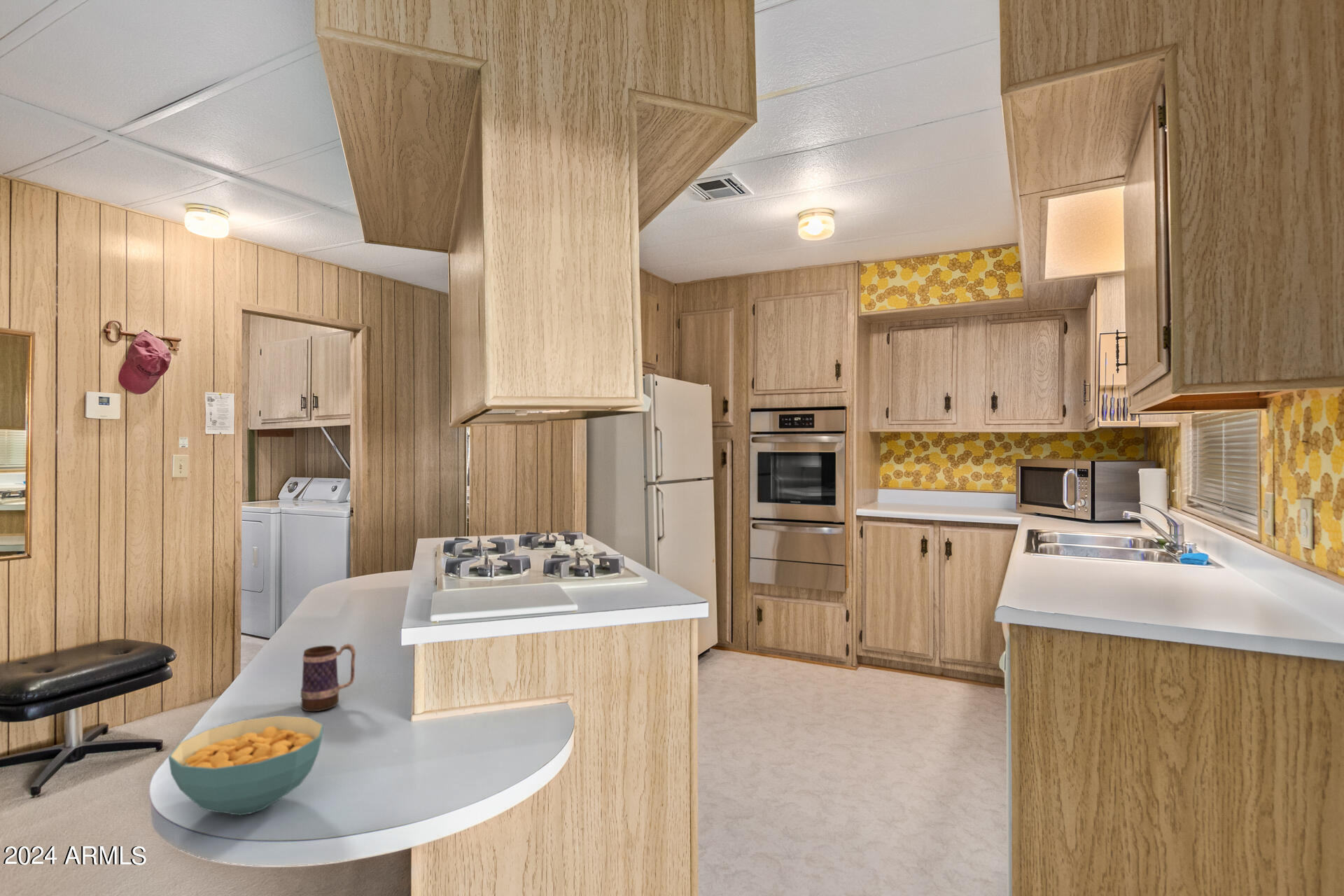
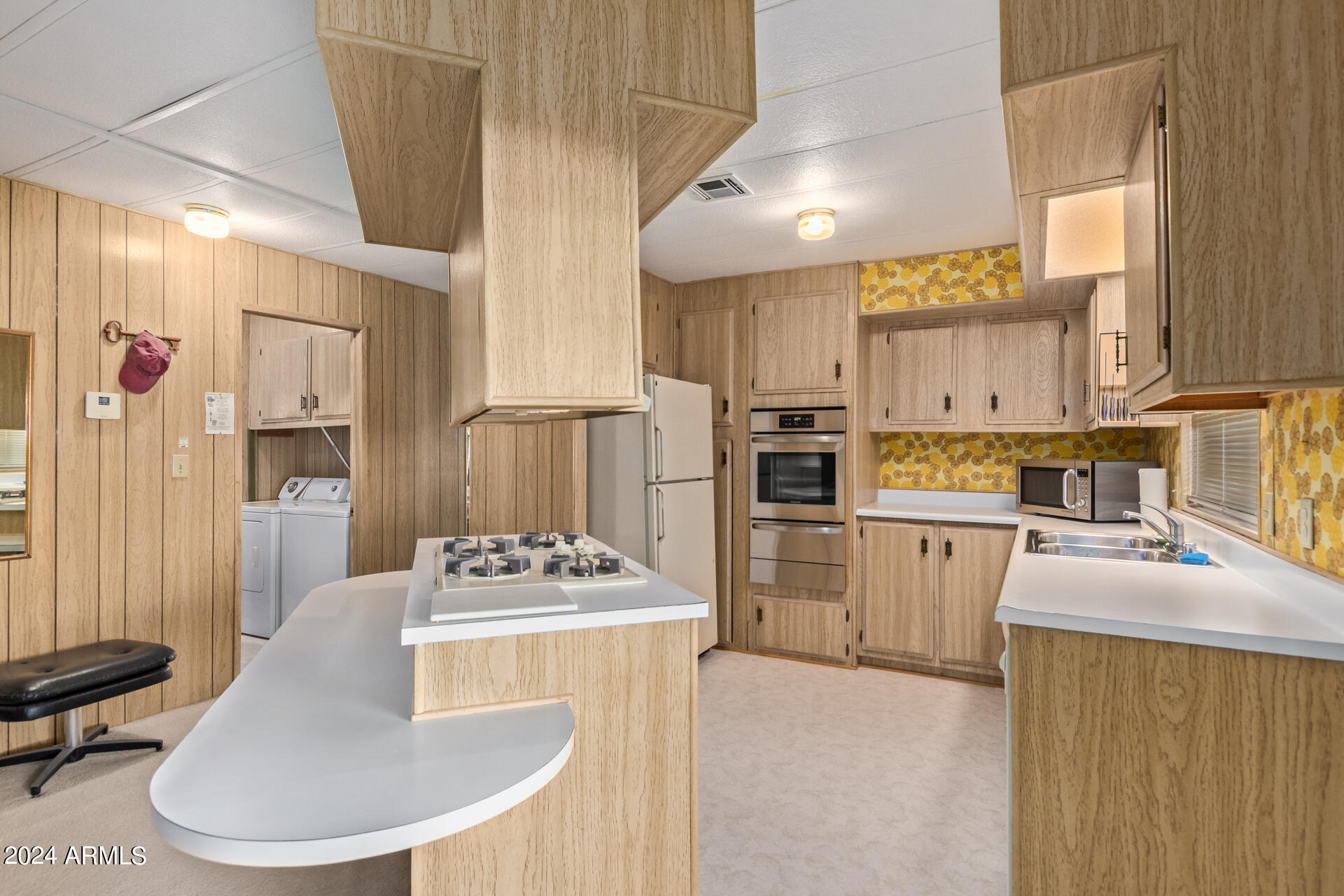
- cereal bowl [168,715,325,816]
- mug [300,643,356,712]
